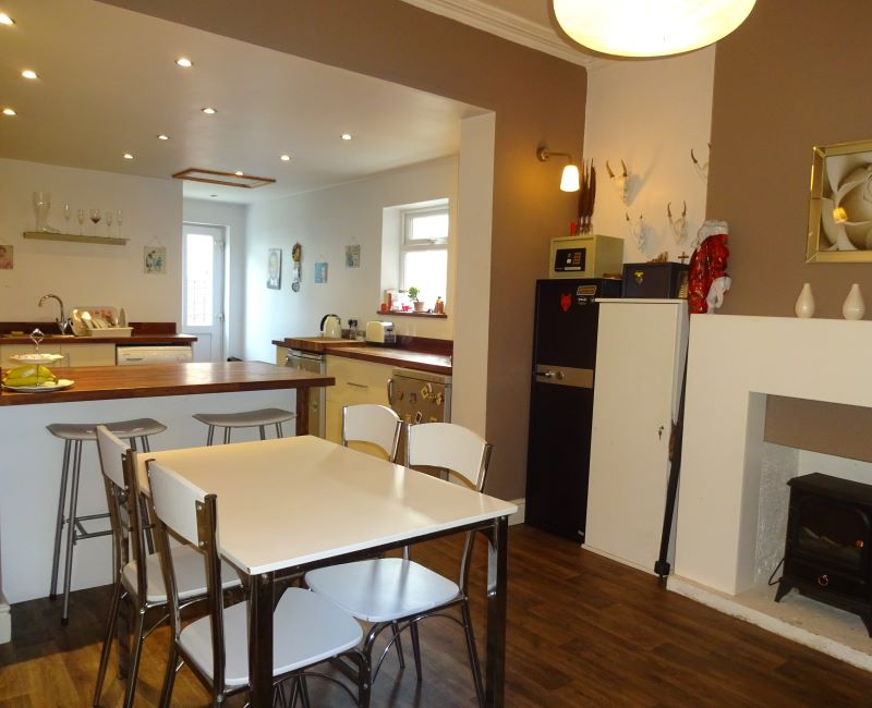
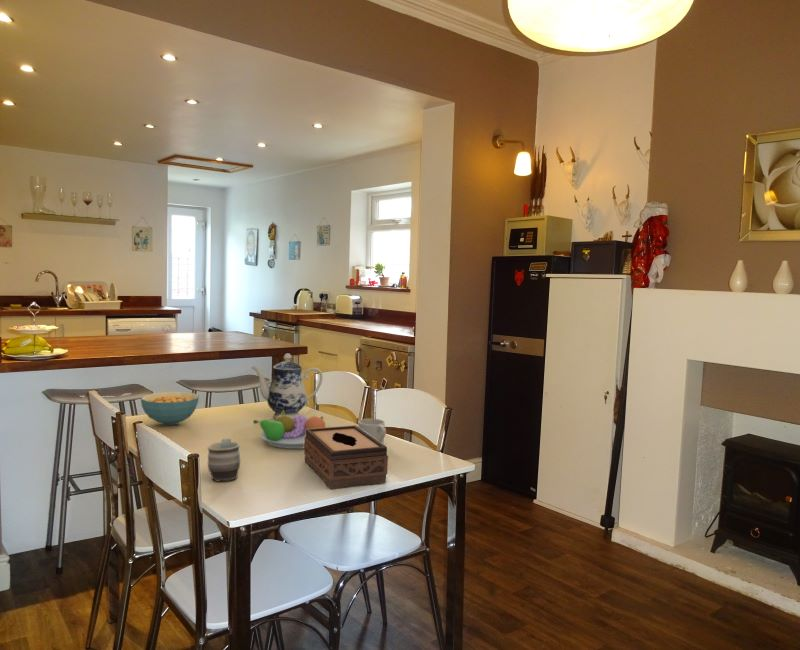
+ tissue box [303,425,389,490]
+ fruit bowl [252,410,326,450]
+ mug [357,418,387,445]
+ teapot [250,353,324,419]
+ mug [207,437,241,482]
+ cereal bowl [140,391,200,426]
